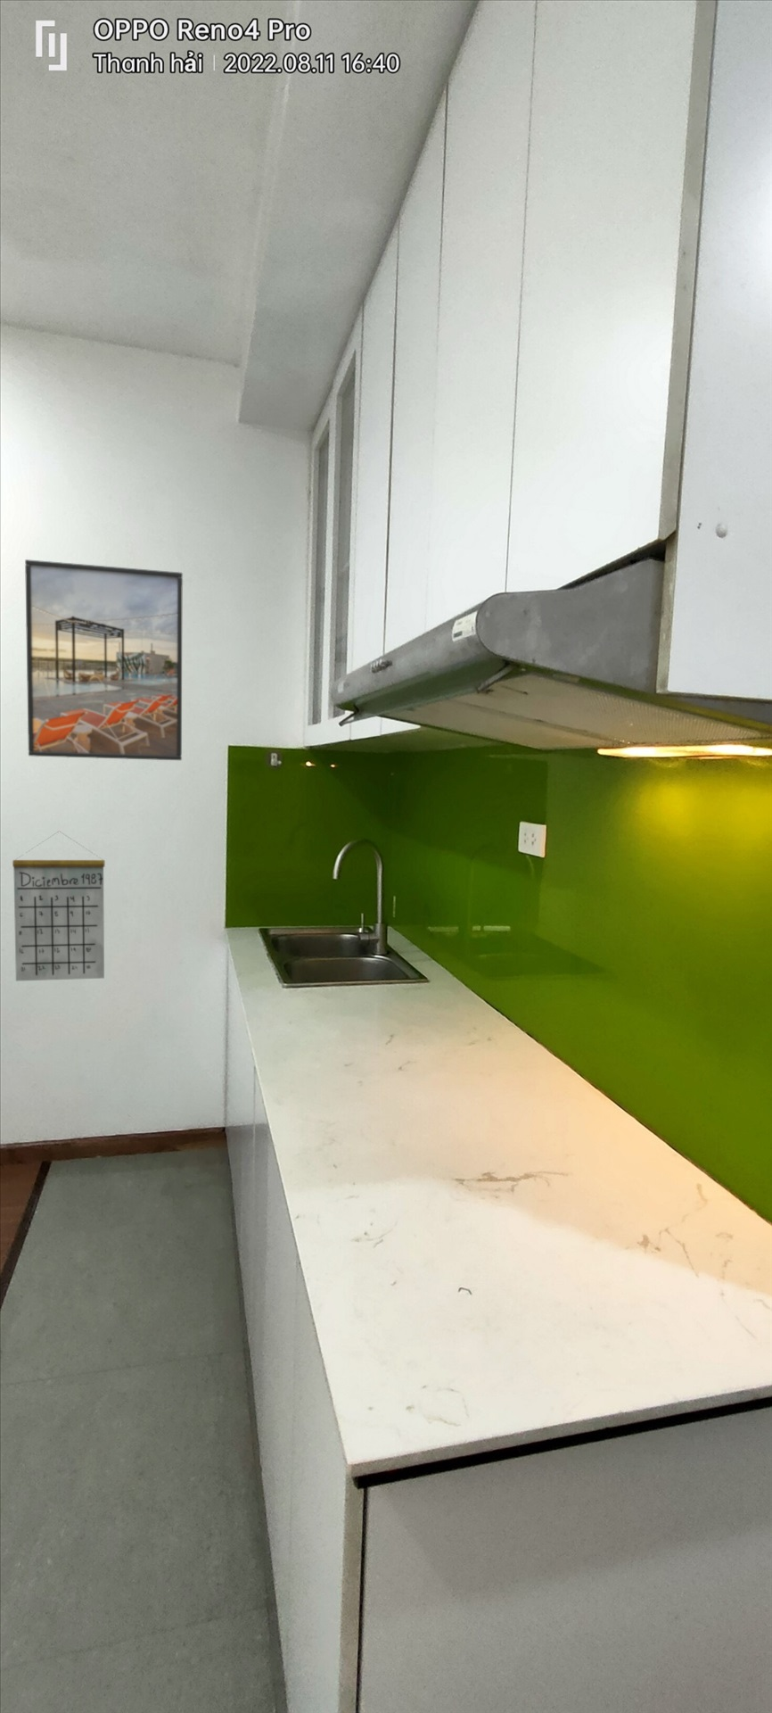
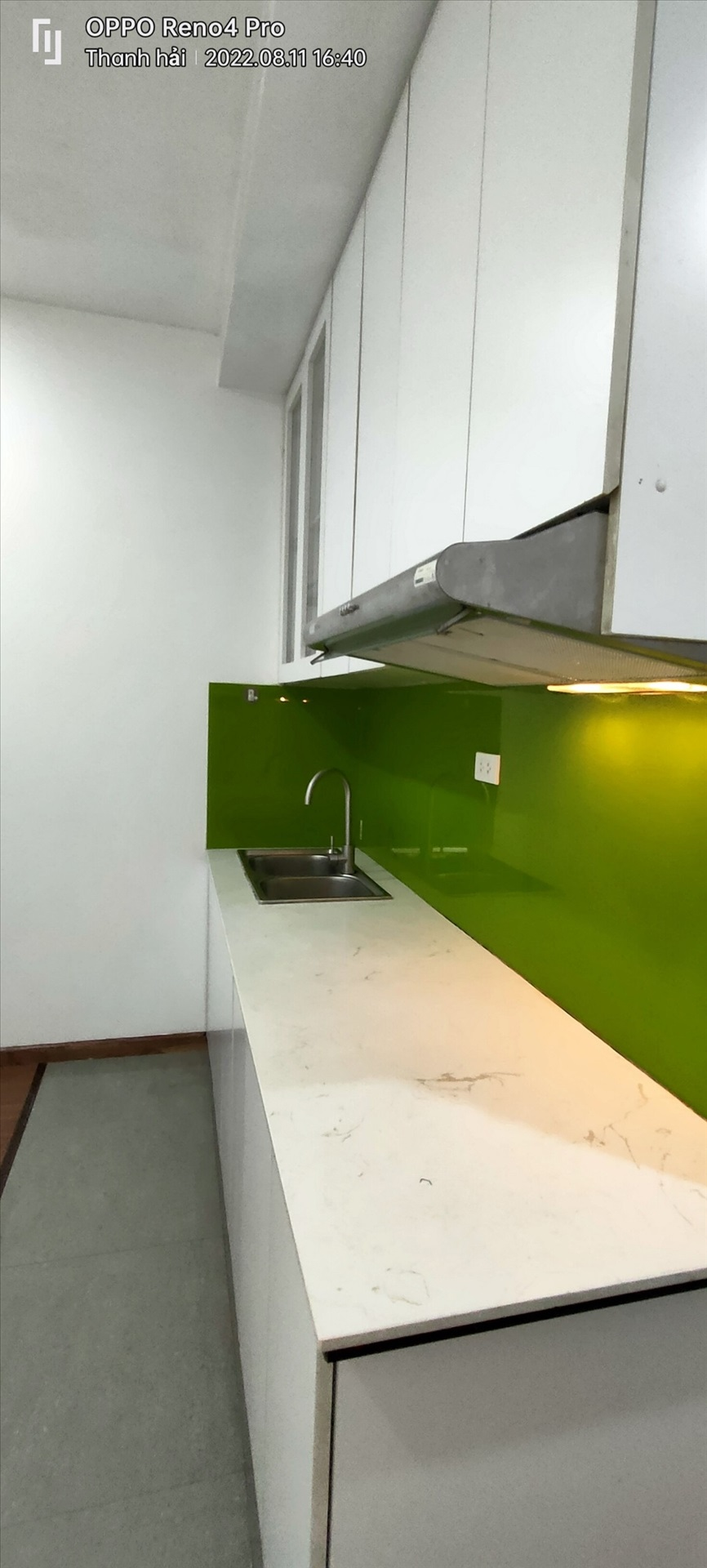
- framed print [24,558,183,761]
- calendar [12,830,105,982]
